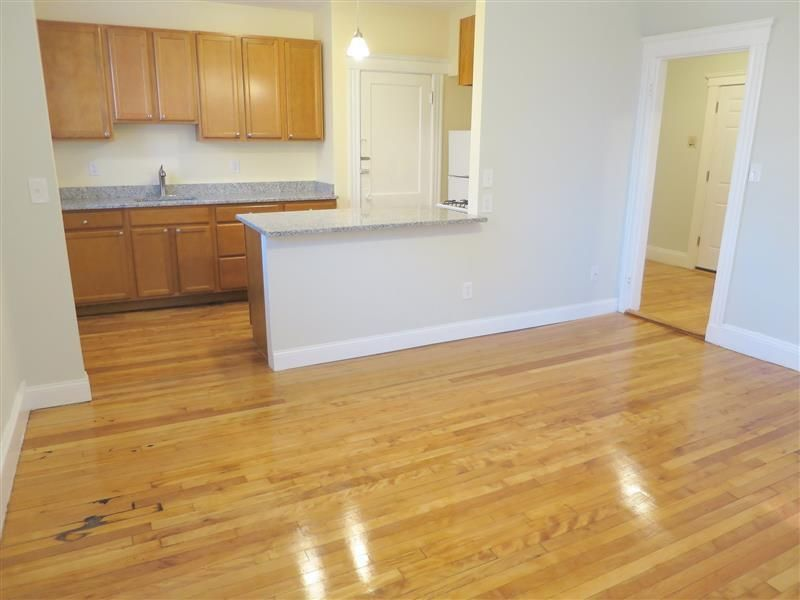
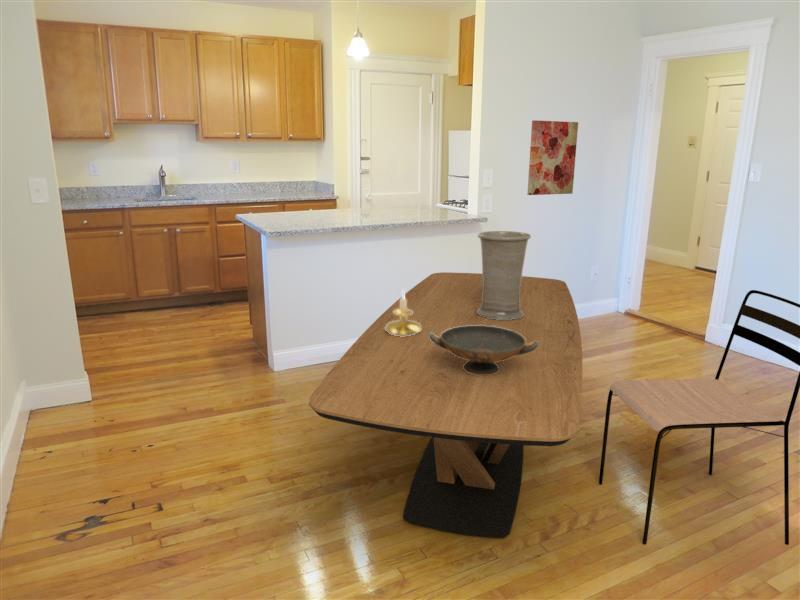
+ decorative bowl [429,325,539,375]
+ wall art [526,119,579,196]
+ dining chair [598,289,800,546]
+ dining table [308,271,583,539]
+ vase [477,230,532,320]
+ candle holder [385,287,421,337]
